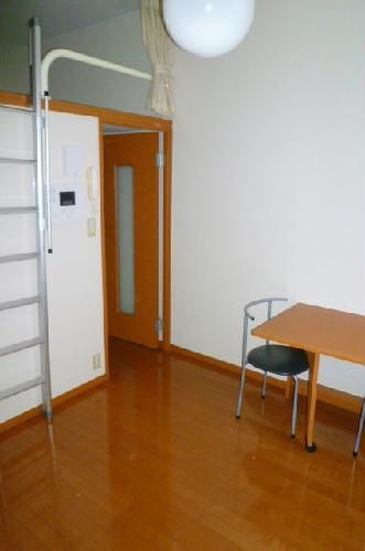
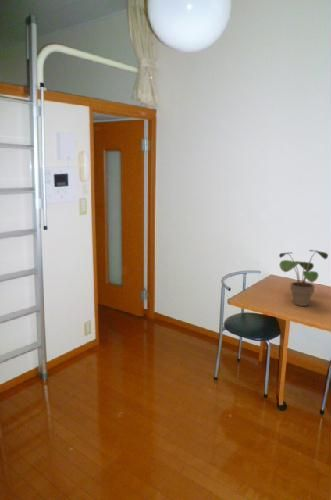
+ potted plant [278,249,329,307]
